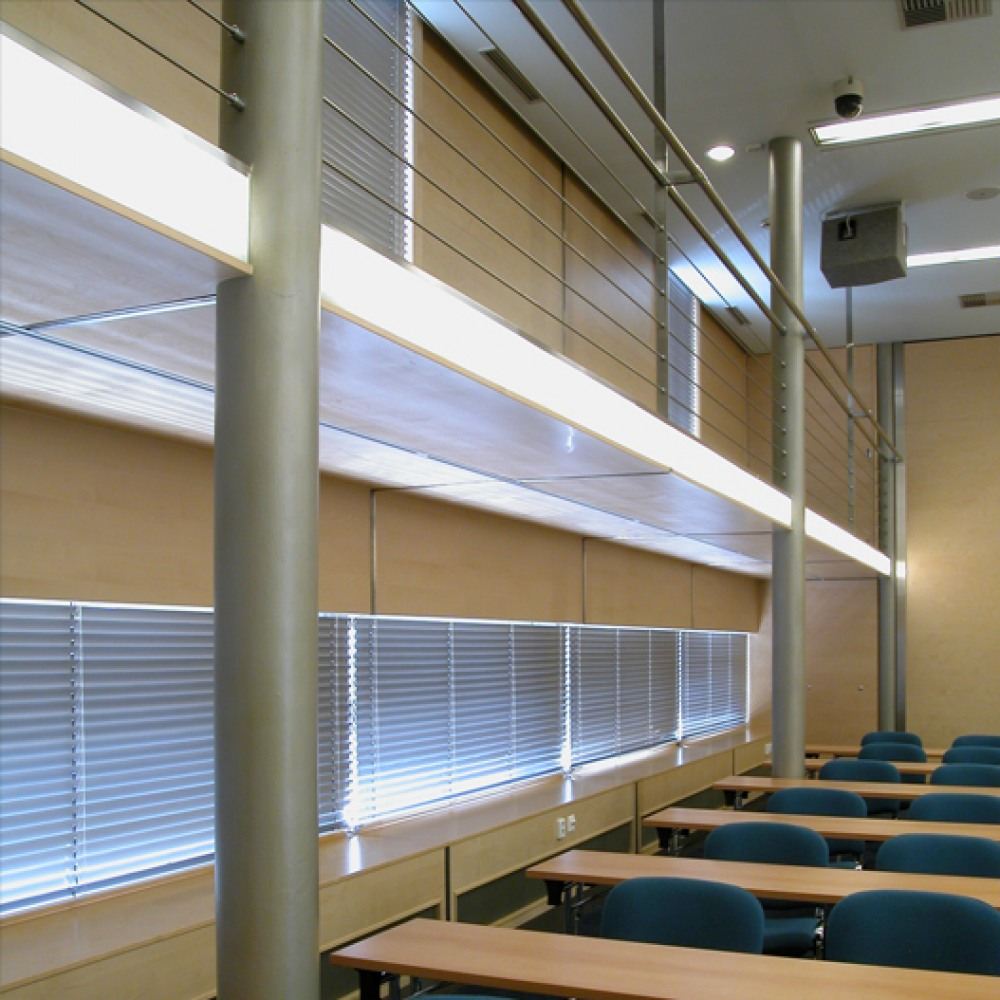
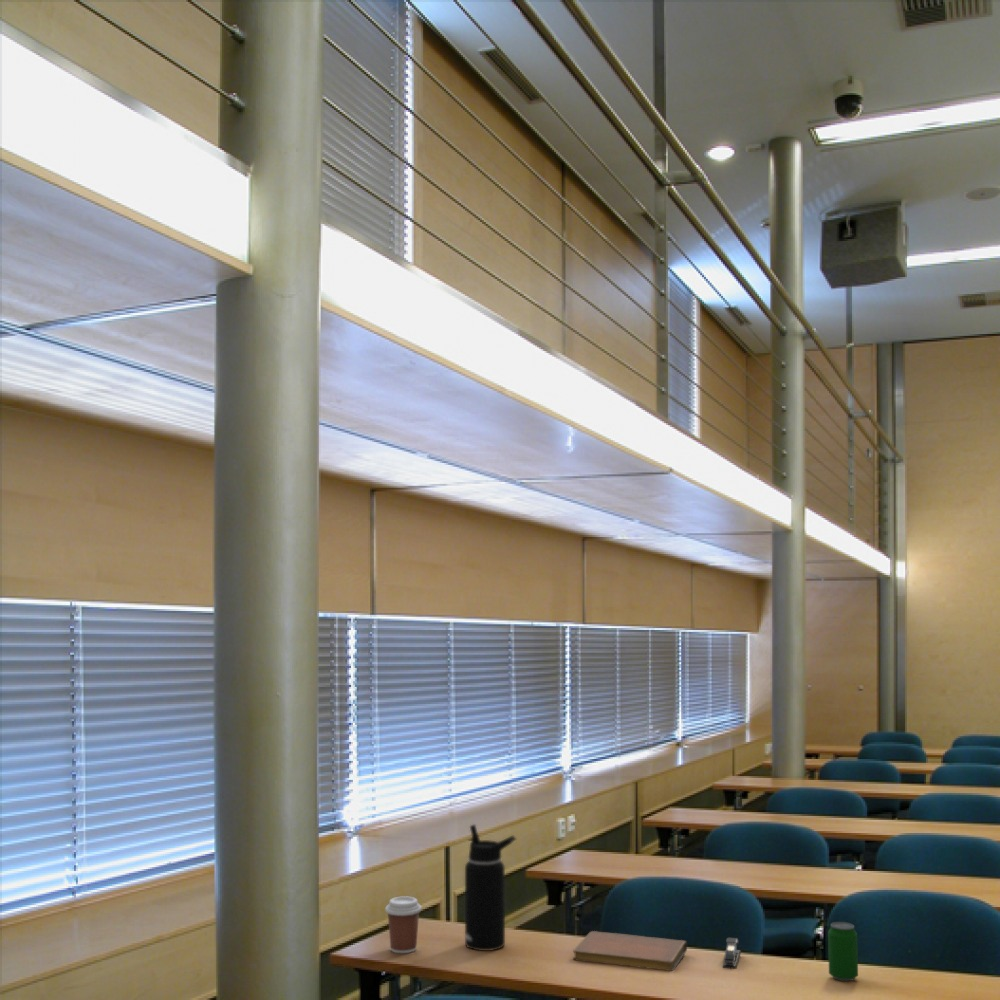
+ water bottle [464,823,517,952]
+ stapler [722,937,742,970]
+ notebook [572,930,688,972]
+ coffee cup [384,895,423,954]
+ beverage can [827,921,859,982]
